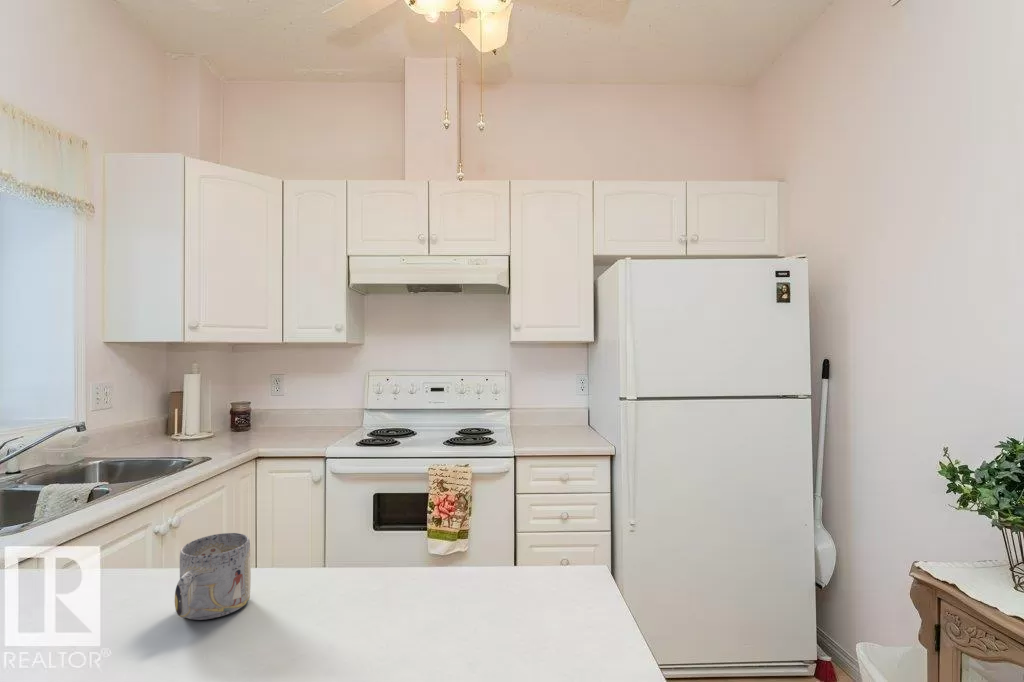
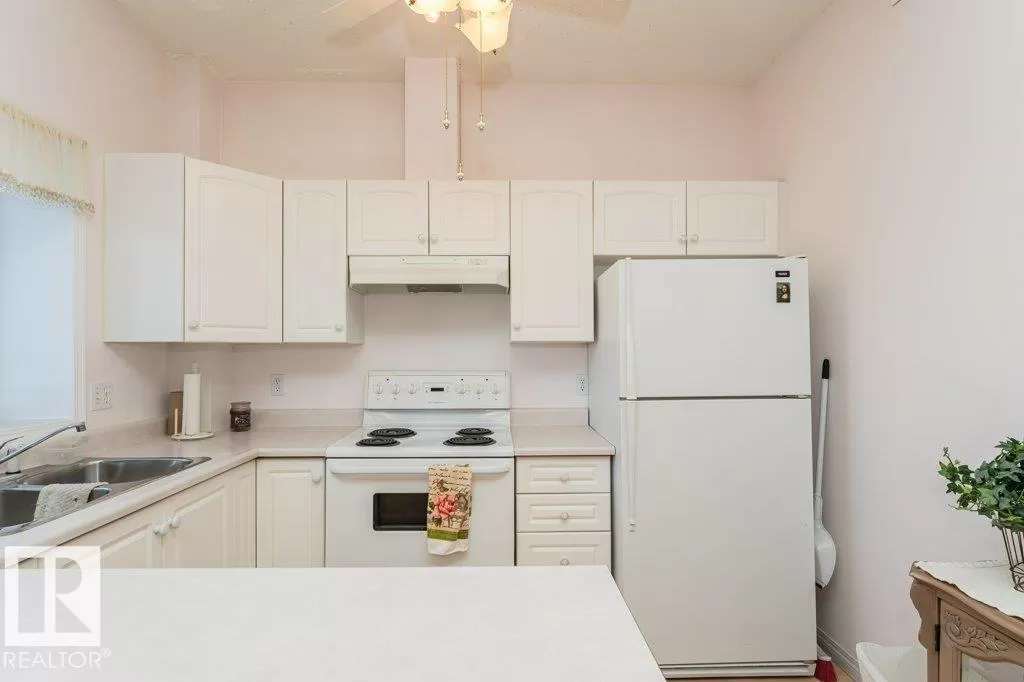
- mug [174,532,252,621]
